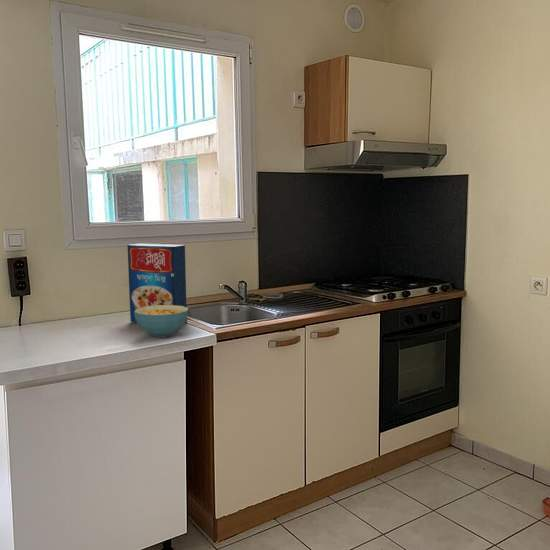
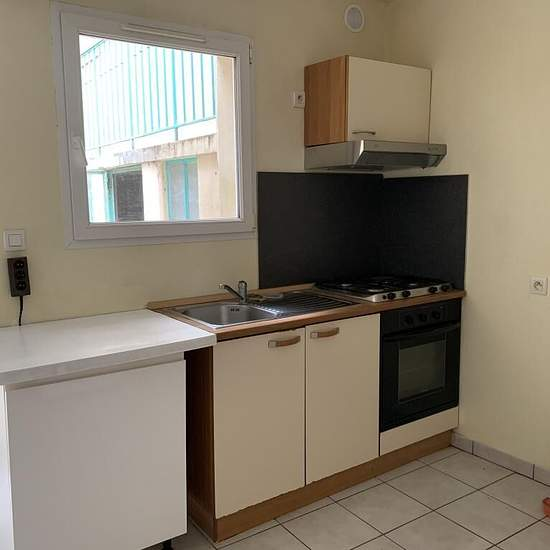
- cereal box [127,243,188,324]
- cereal bowl [134,305,189,338]
